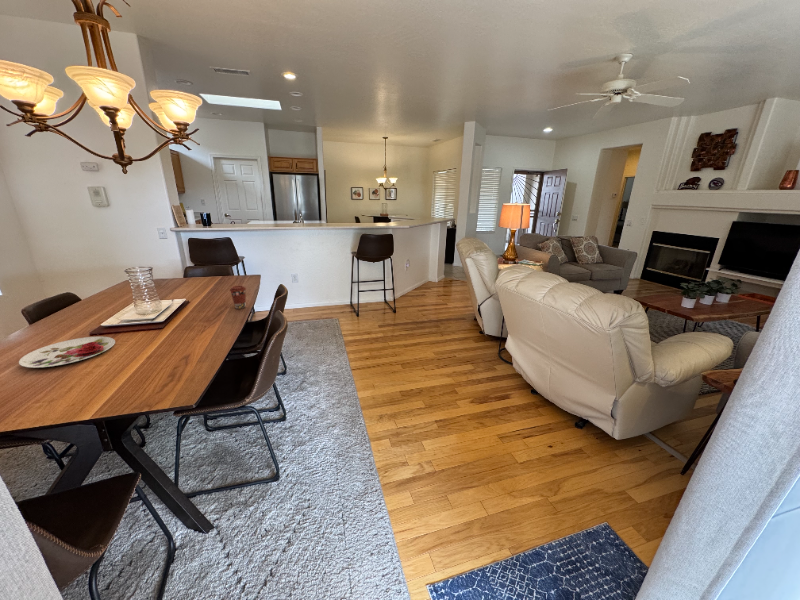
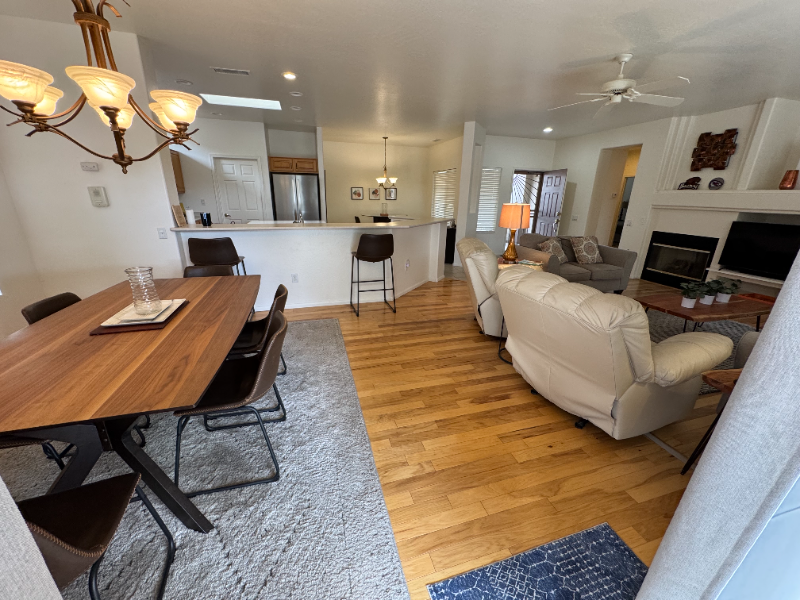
- coffee cup [229,285,247,310]
- plate [18,336,116,369]
